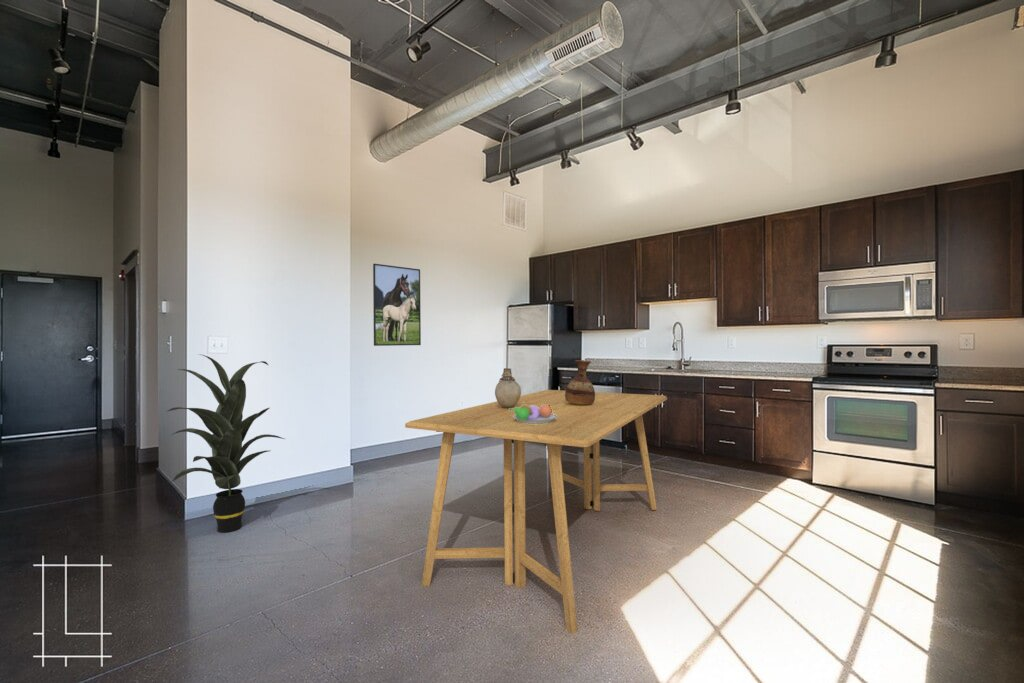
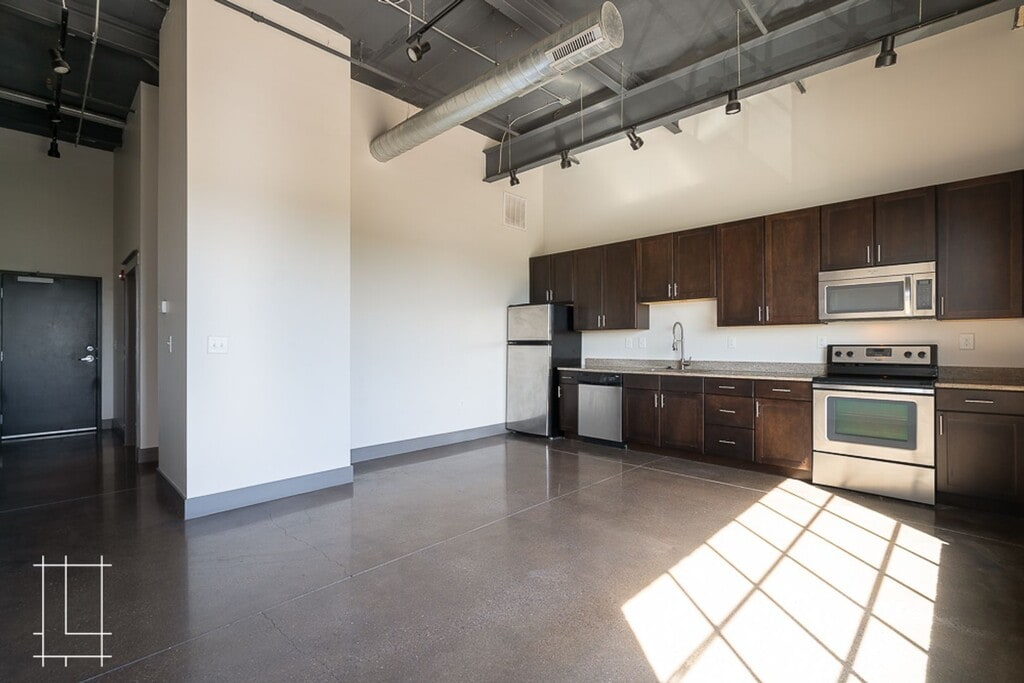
- ceramic pitcher [565,359,596,405]
- fruit bowl [509,402,557,424]
- indoor plant [165,353,285,533]
- dining table [404,389,668,635]
- vase [494,367,522,408]
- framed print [372,263,422,347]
